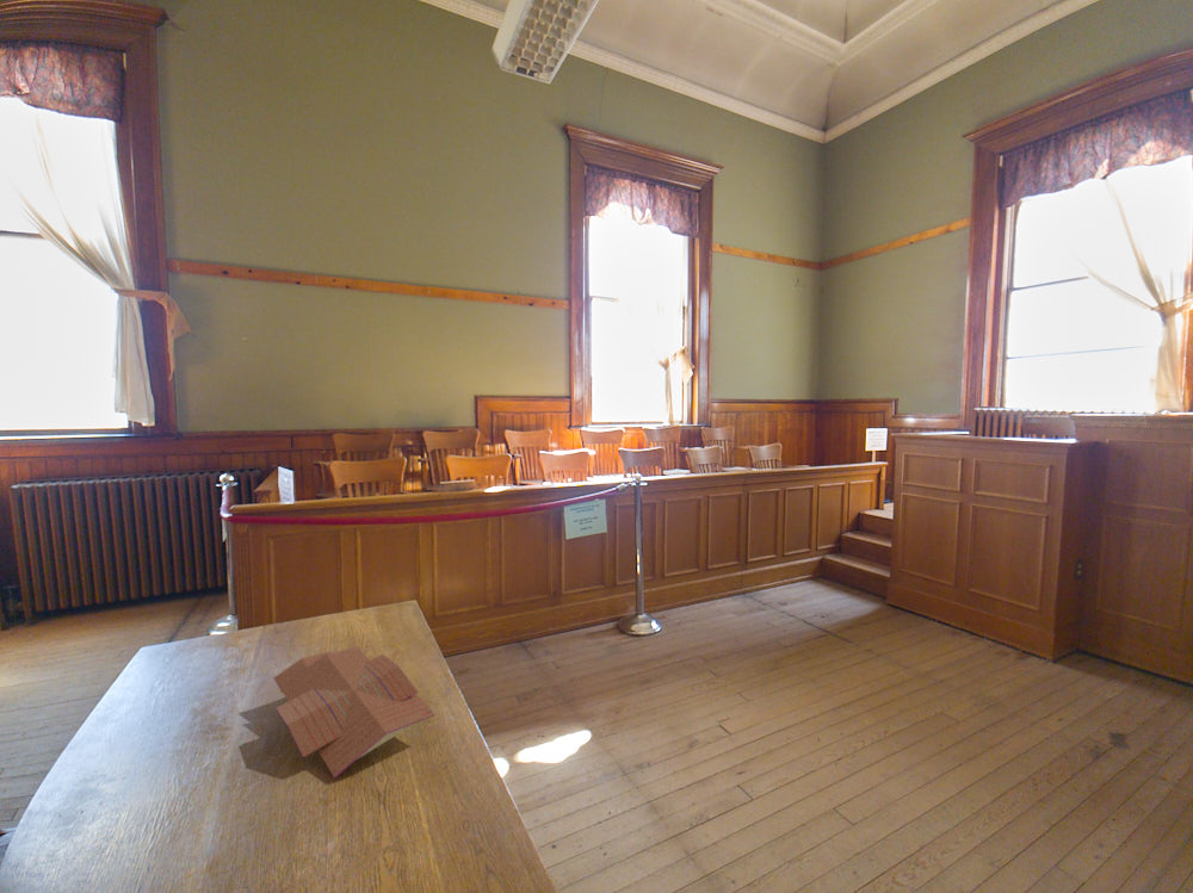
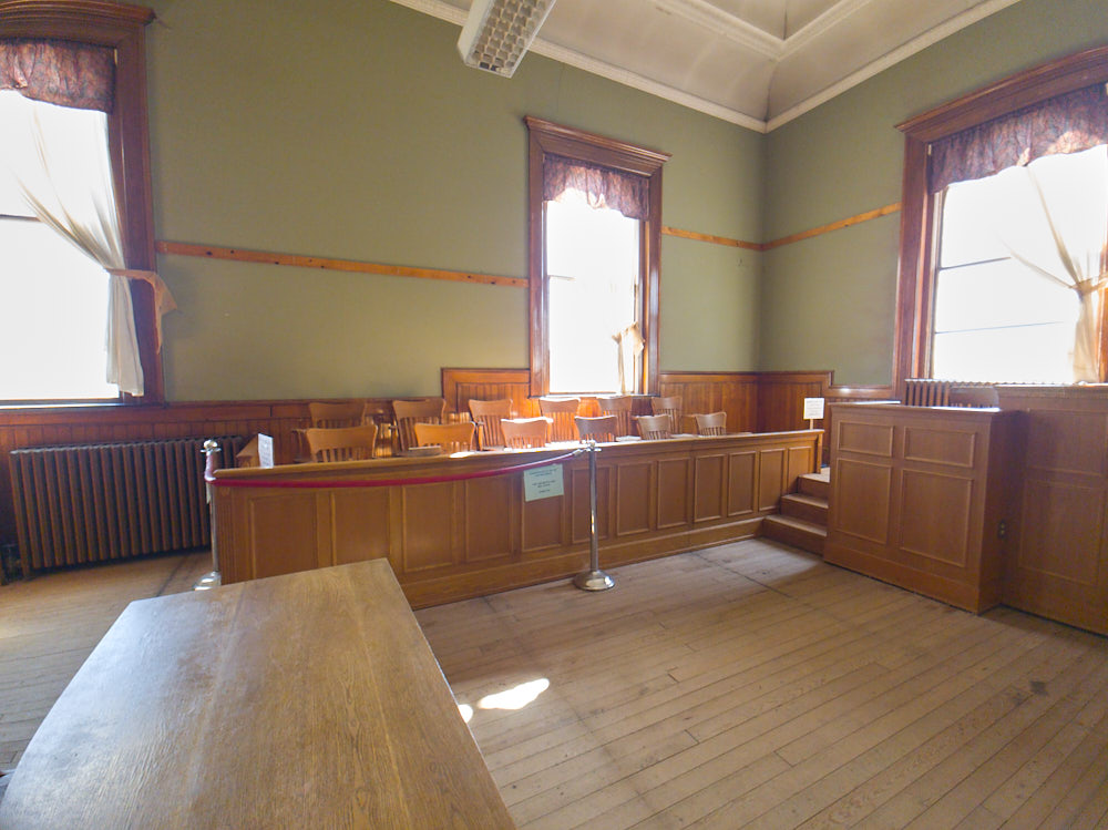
- papers [272,646,437,780]
